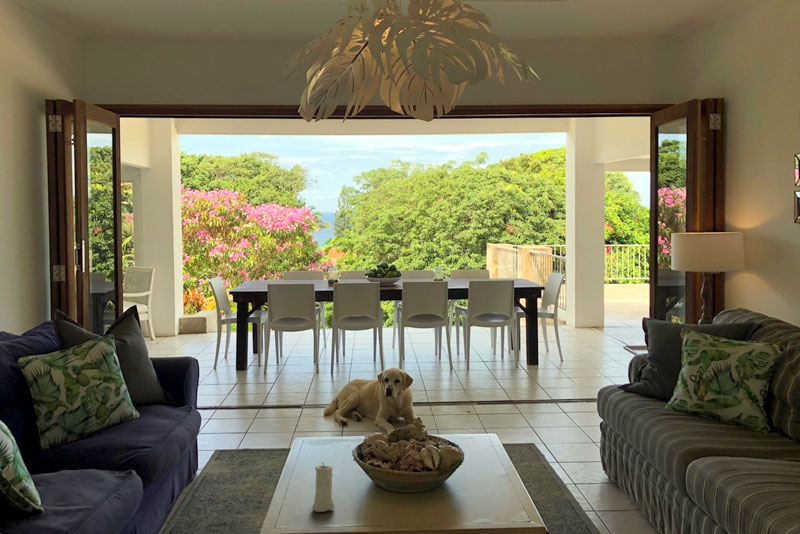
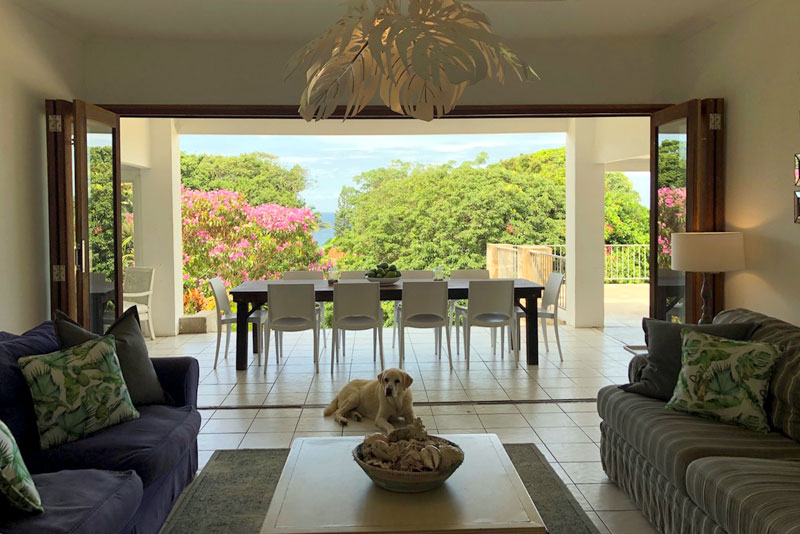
- candle [311,463,336,513]
